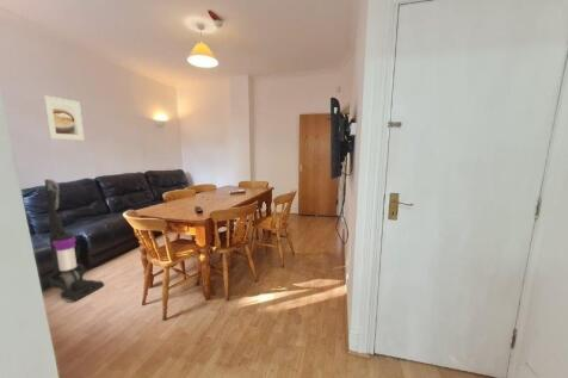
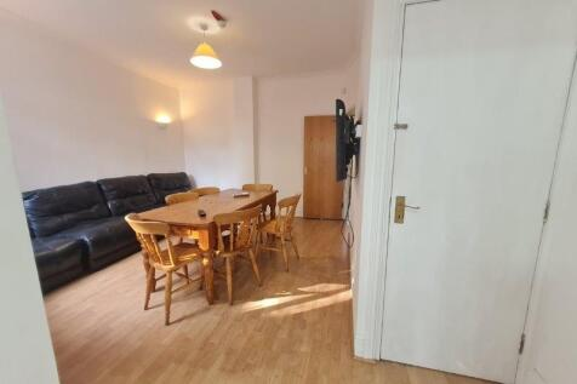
- vacuum cleaner [44,178,105,302]
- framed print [43,94,85,141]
